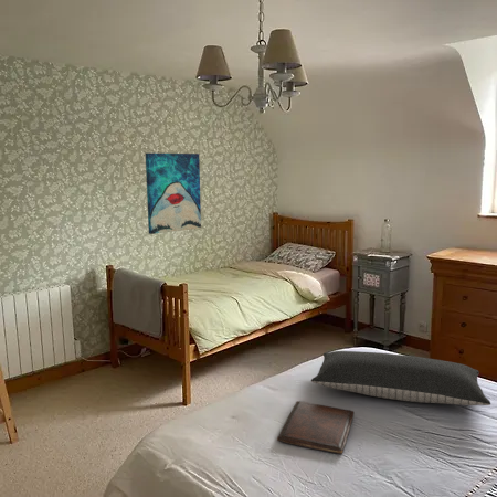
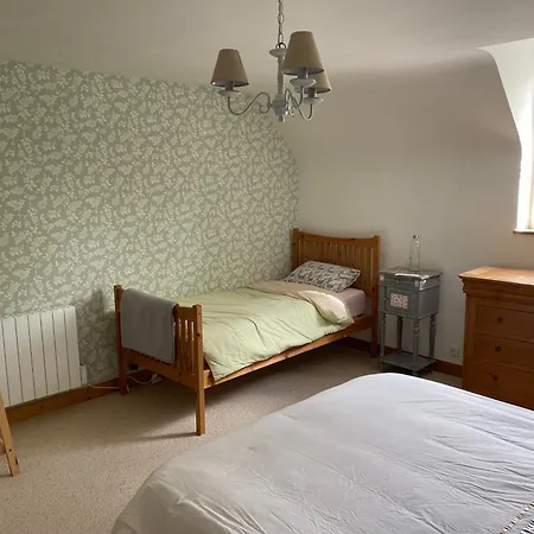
- book [276,400,355,455]
- wall art [145,152,202,235]
- pillow [310,350,491,406]
